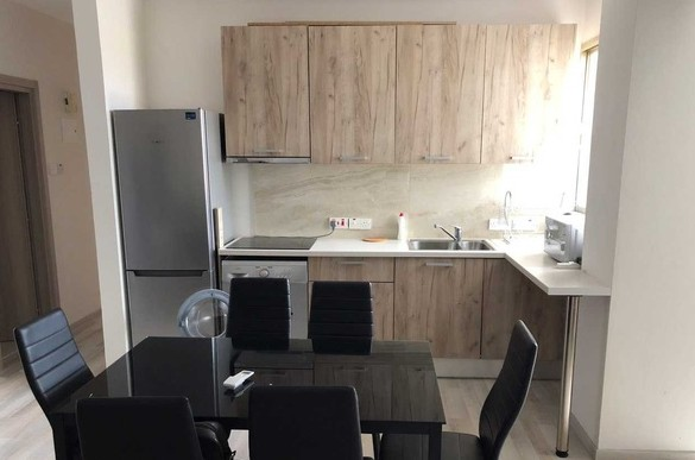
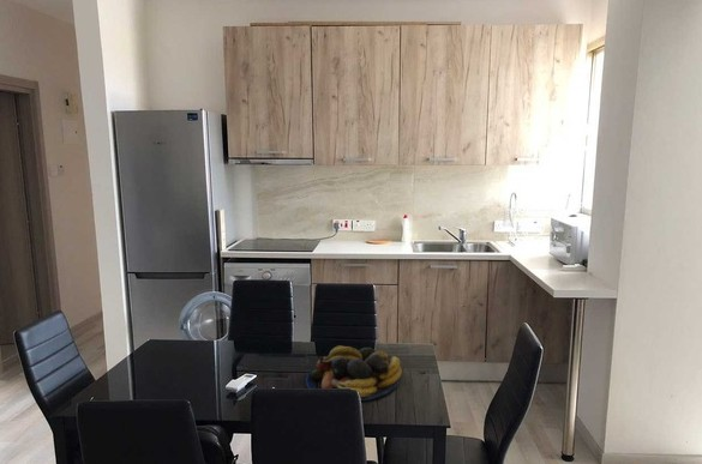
+ fruit bowl [305,344,403,402]
